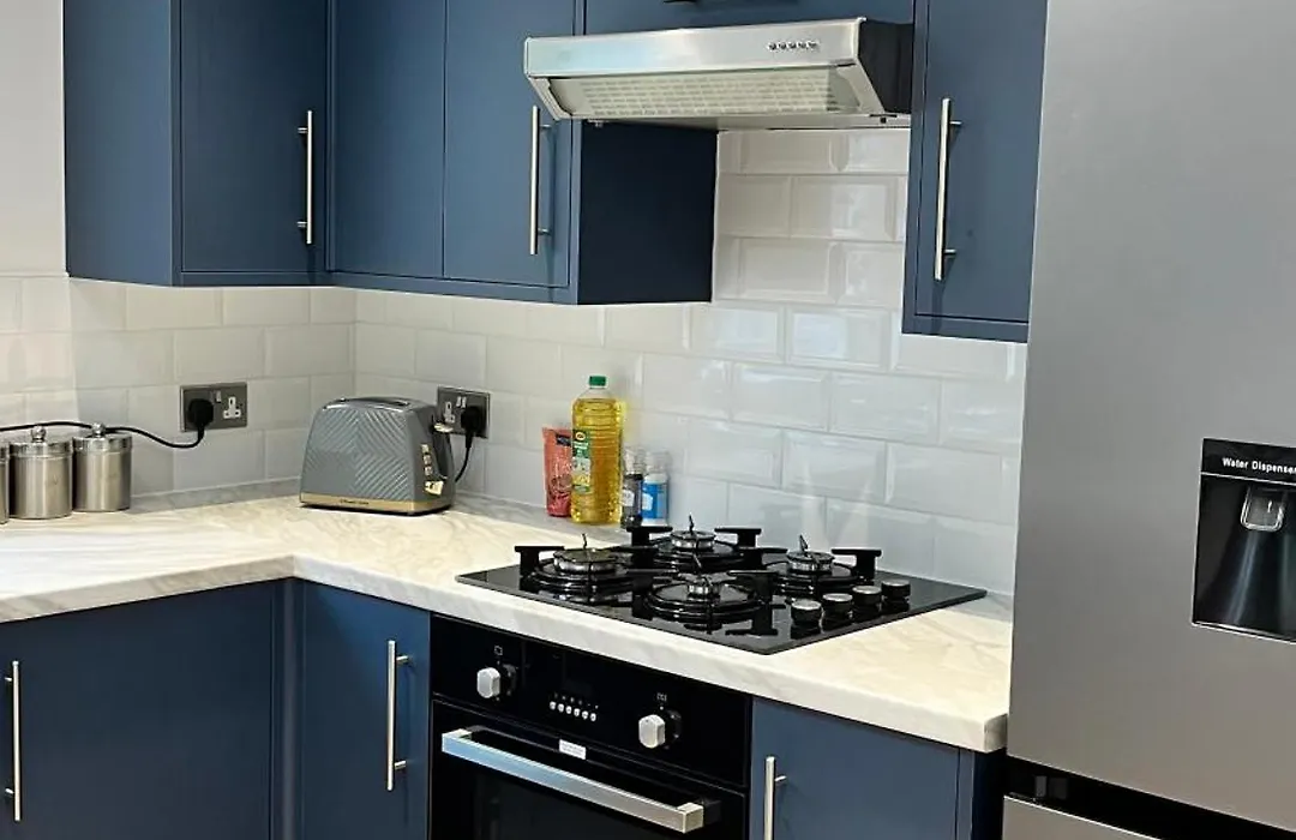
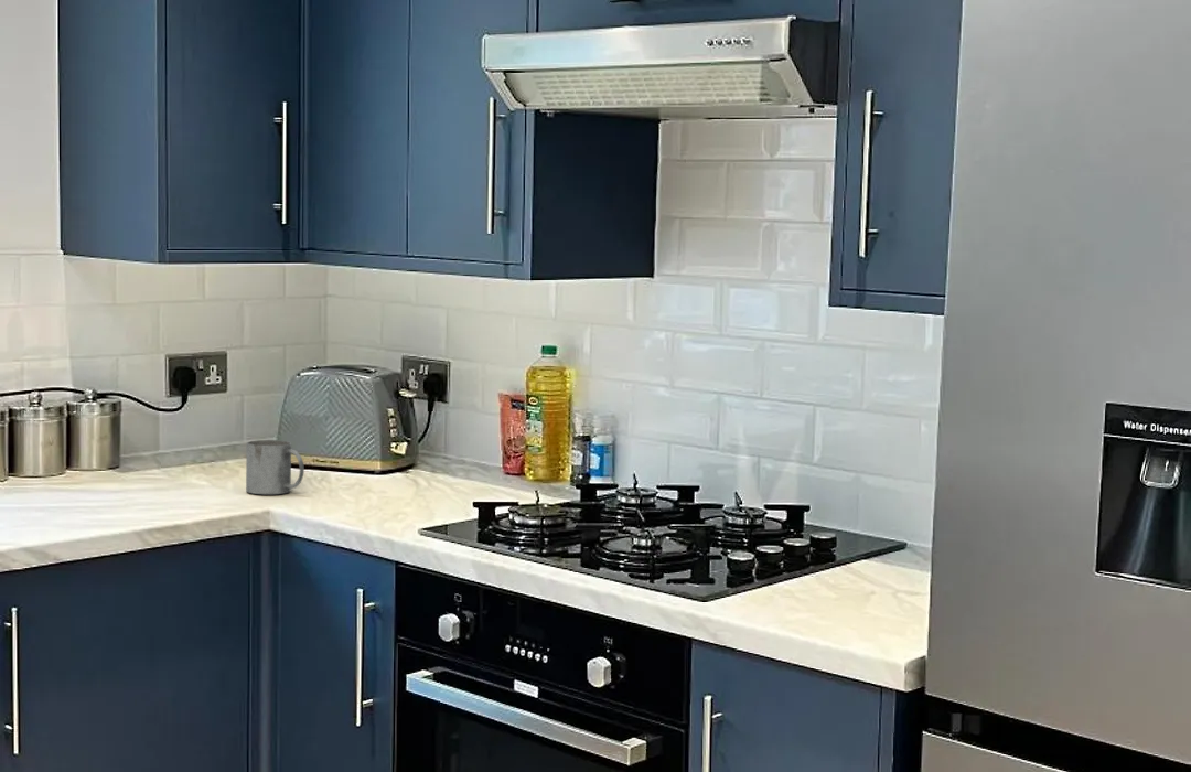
+ mug [245,439,305,495]
